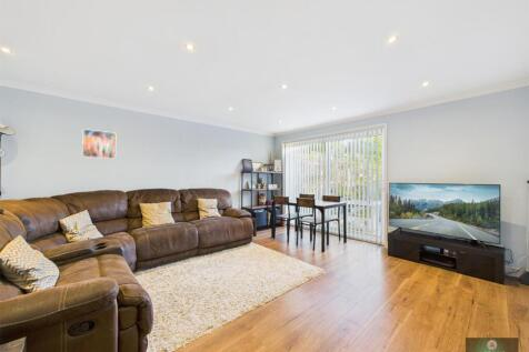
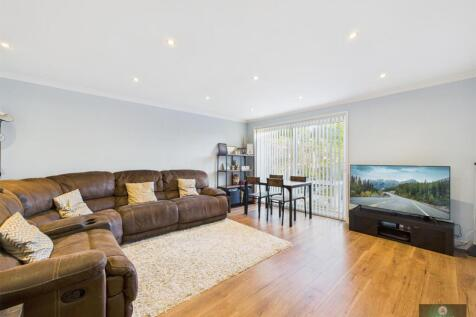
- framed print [81,128,118,160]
